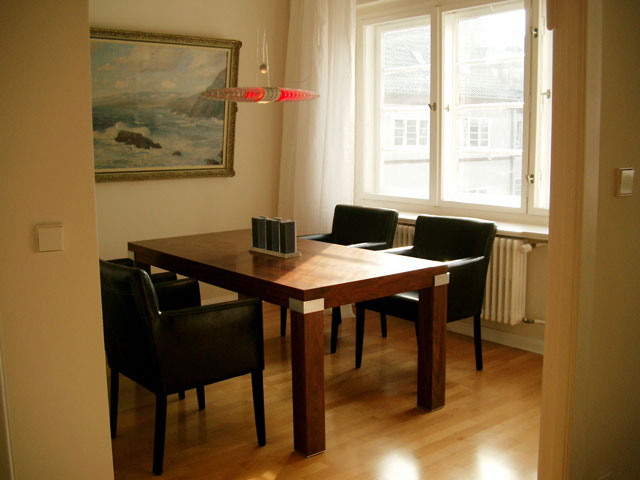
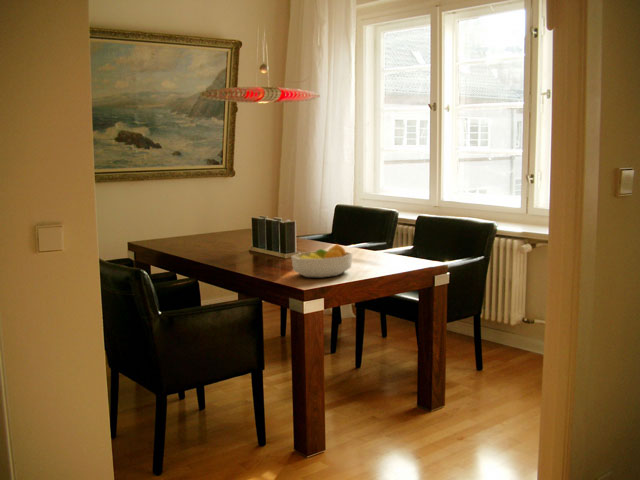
+ fruit bowl [290,243,354,278]
